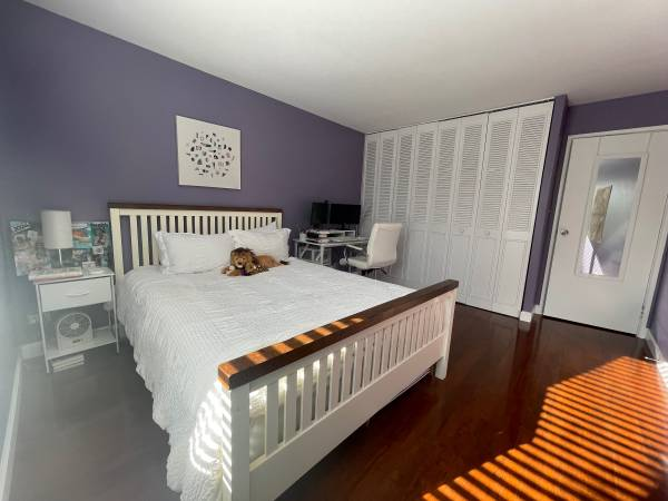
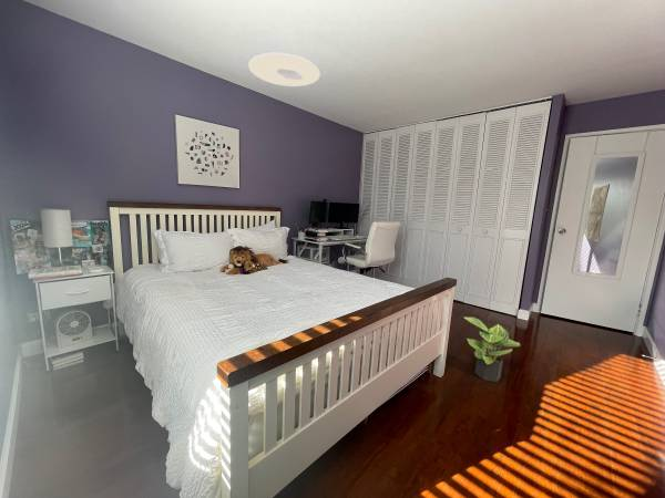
+ potted plant [461,315,522,383]
+ ceiling light [247,52,321,87]
